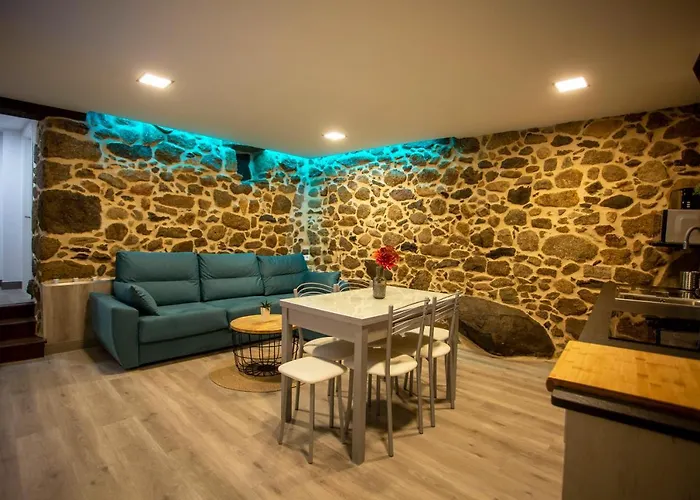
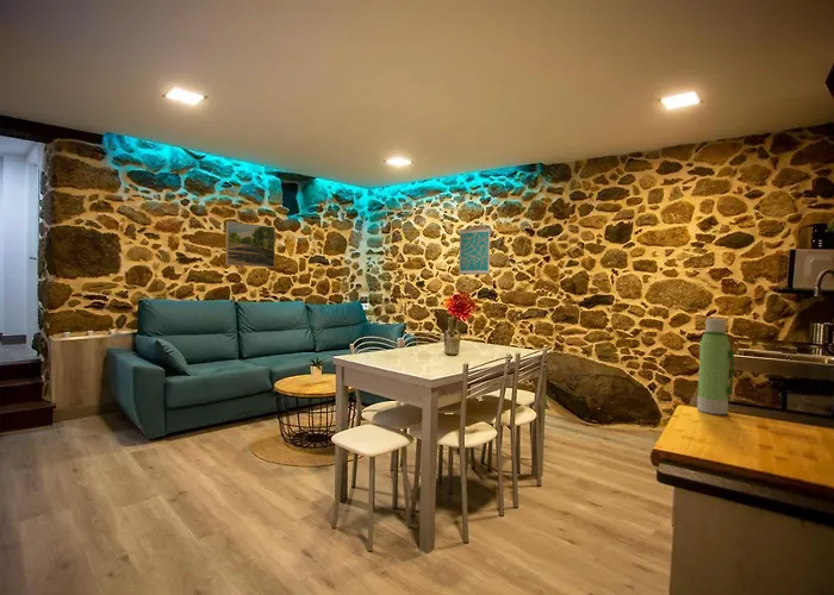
+ wall art [458,226,492,275]
+ water bottle [696,318,735,415]
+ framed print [225,220,276,269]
